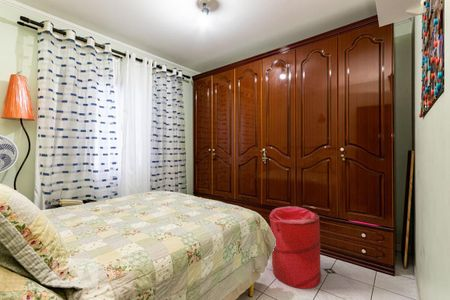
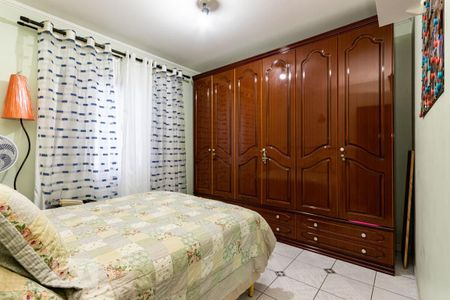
- laundry hamper [268,205,322,290]
